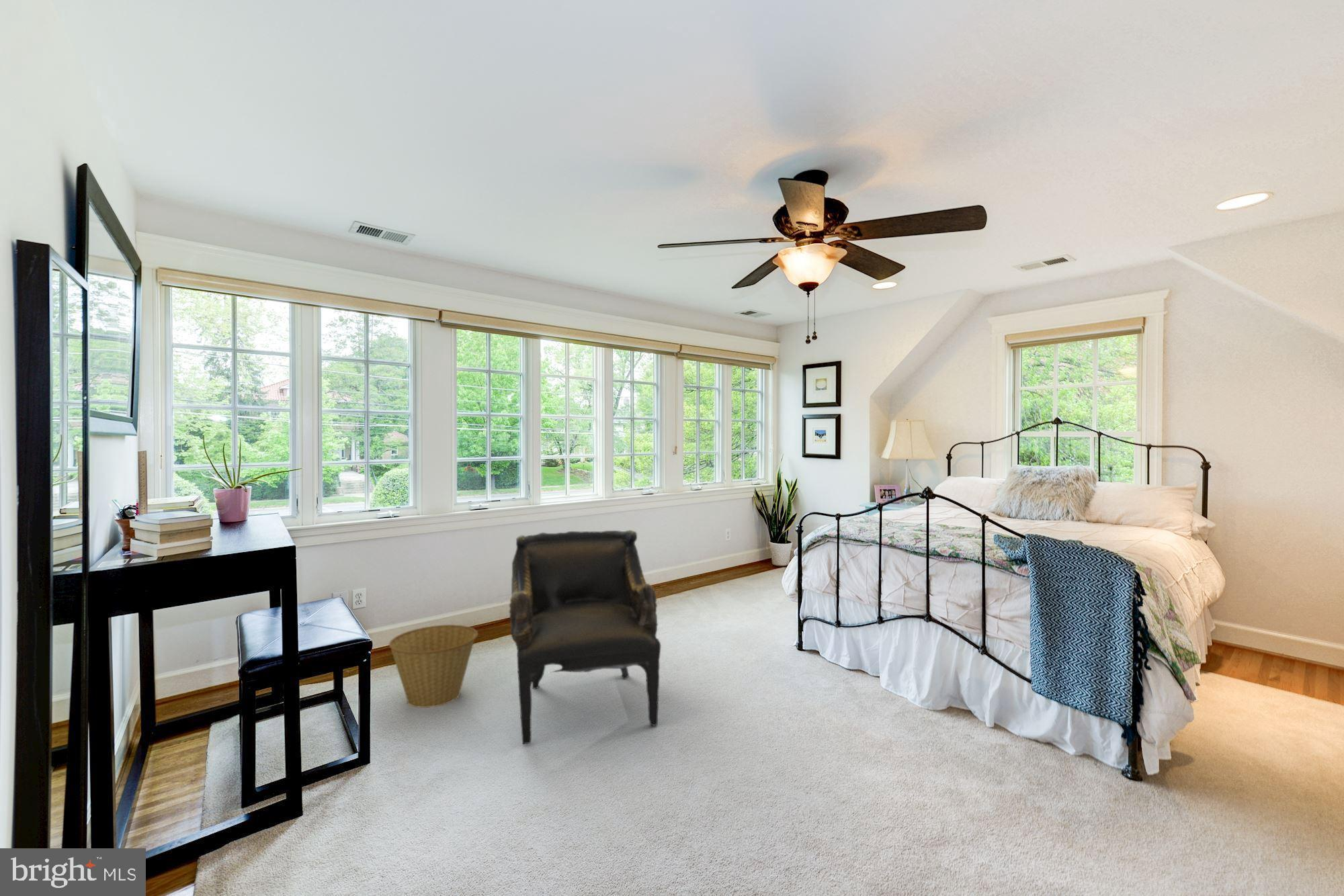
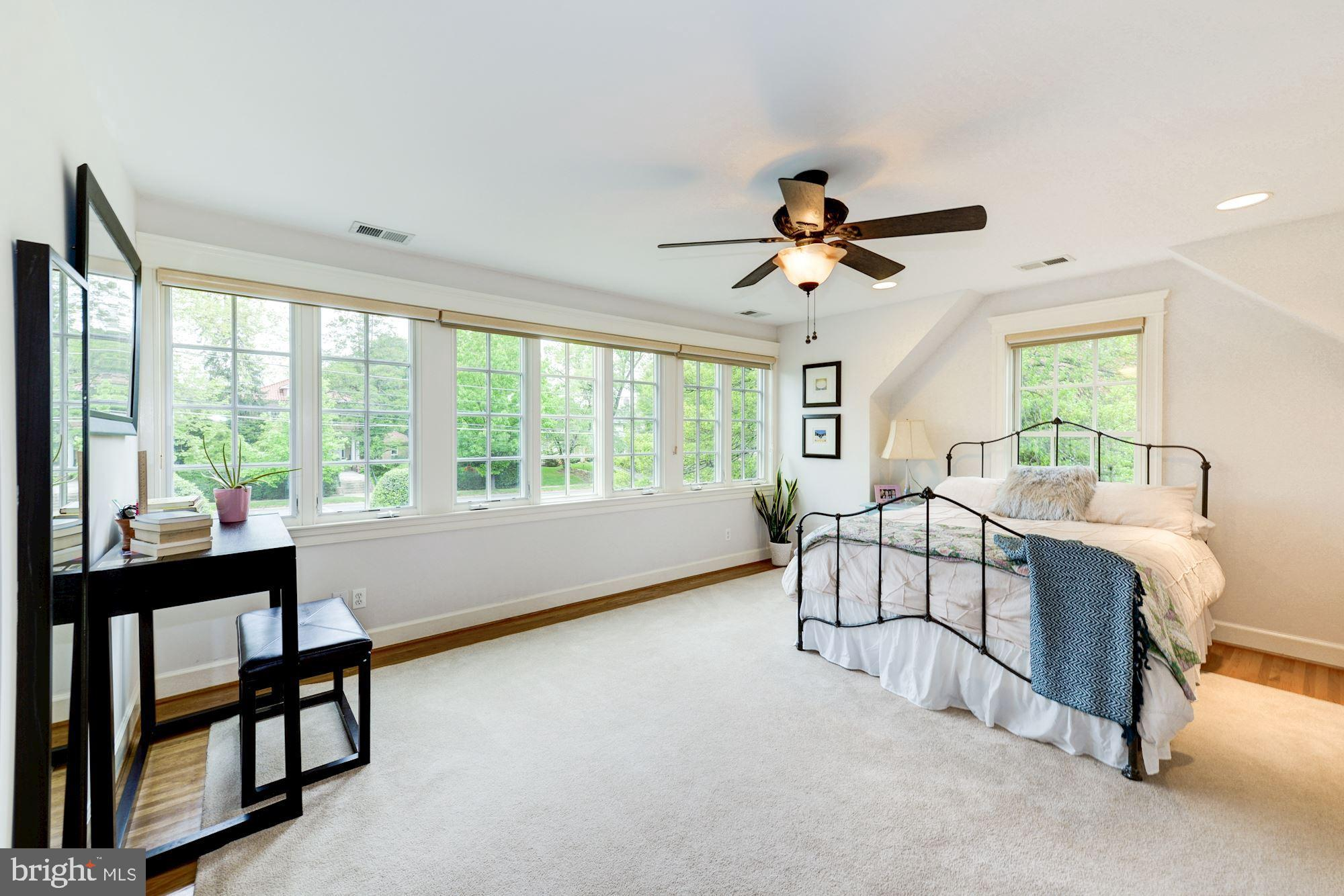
- armchair [509,529,661,745]
- basket [388,624,479,709]
